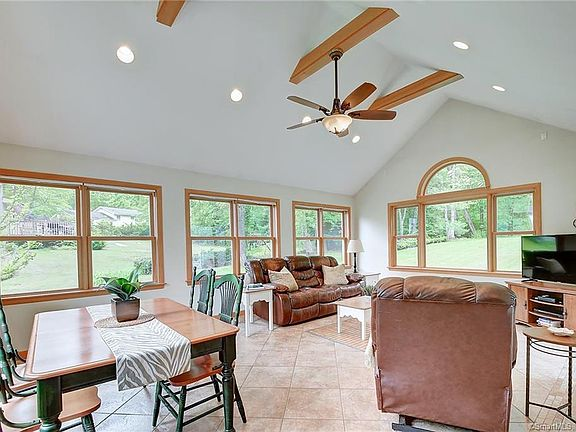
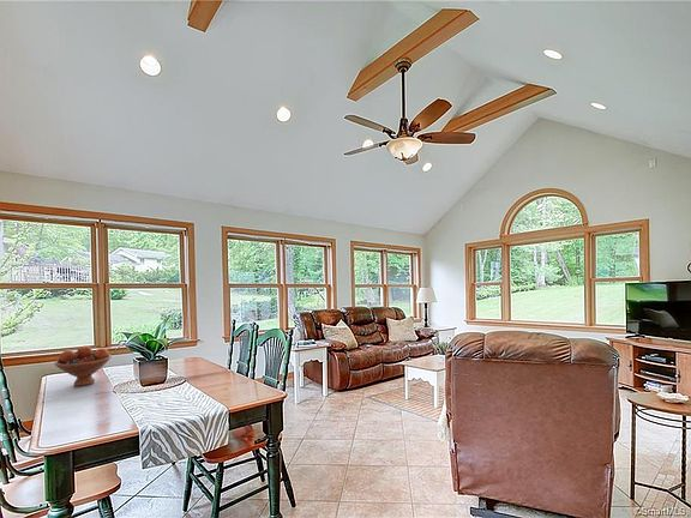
+ fruit bowl [53,345,113,387]
